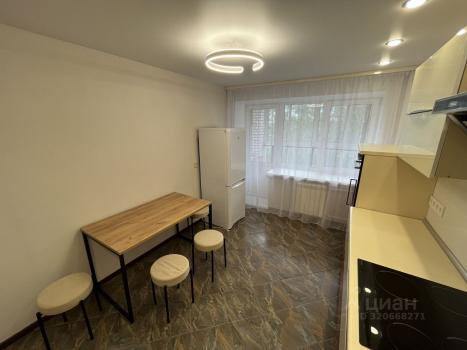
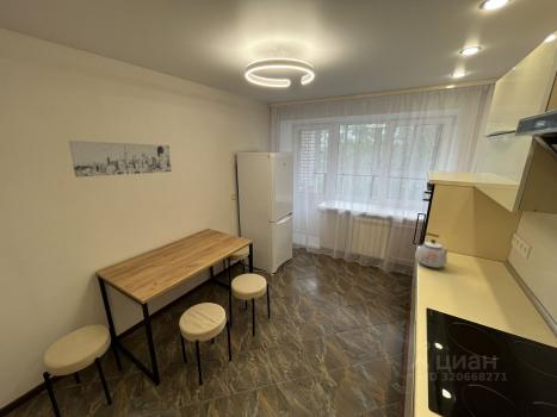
+ kettle [414,231,448,269]
+ wall art [68,139,173,179]
